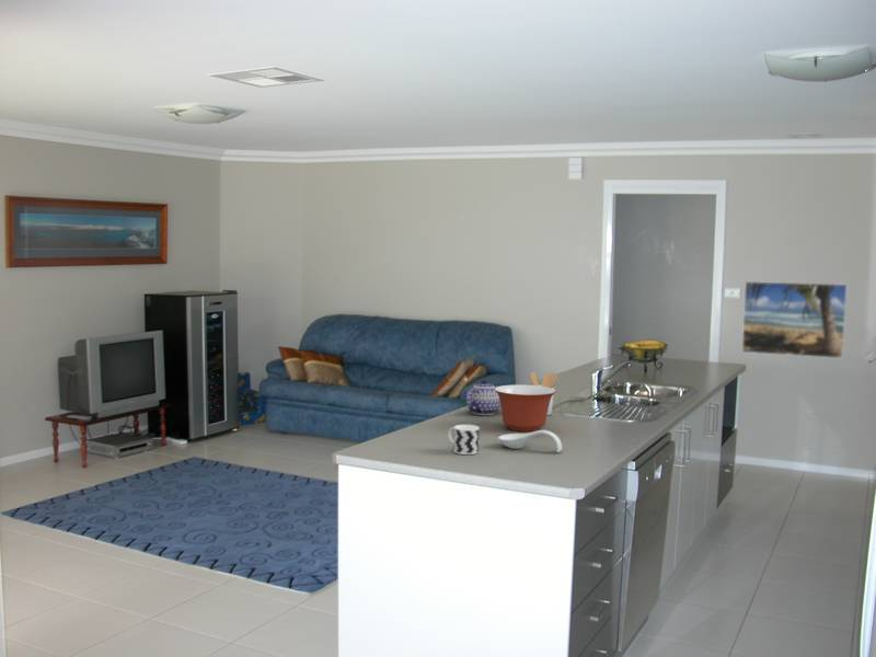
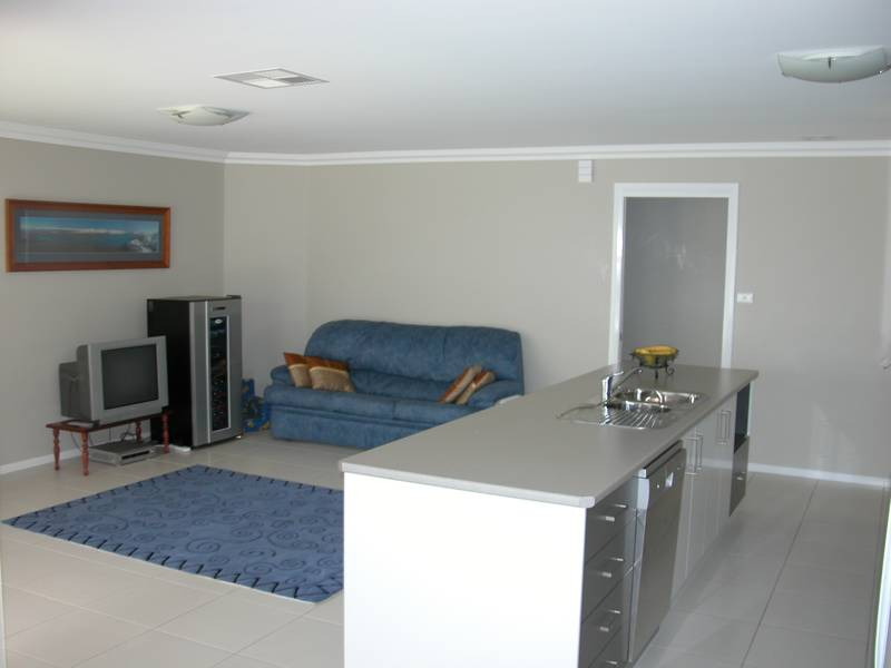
- mixing bowl [494,384,557,433]
- cup [448,424,481,456]
- teapot [465,379,500,416]
- utensil holder [529,371,560,416]
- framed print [741,280,848,359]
- spoon rest [497,429,563,453]
